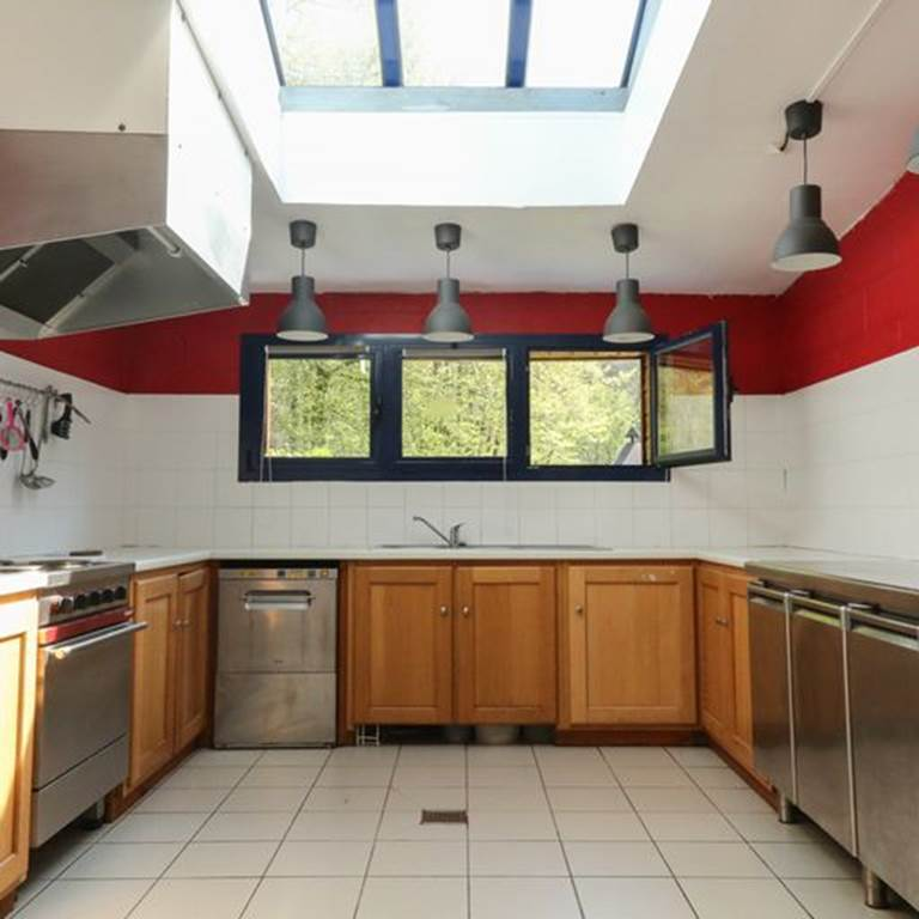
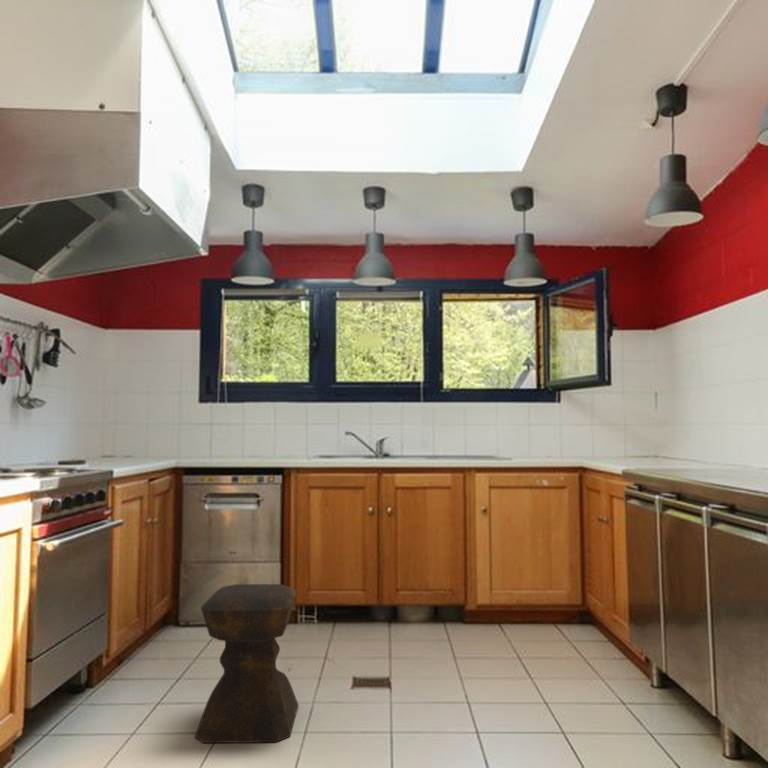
+ stool [194,583,300,744]
